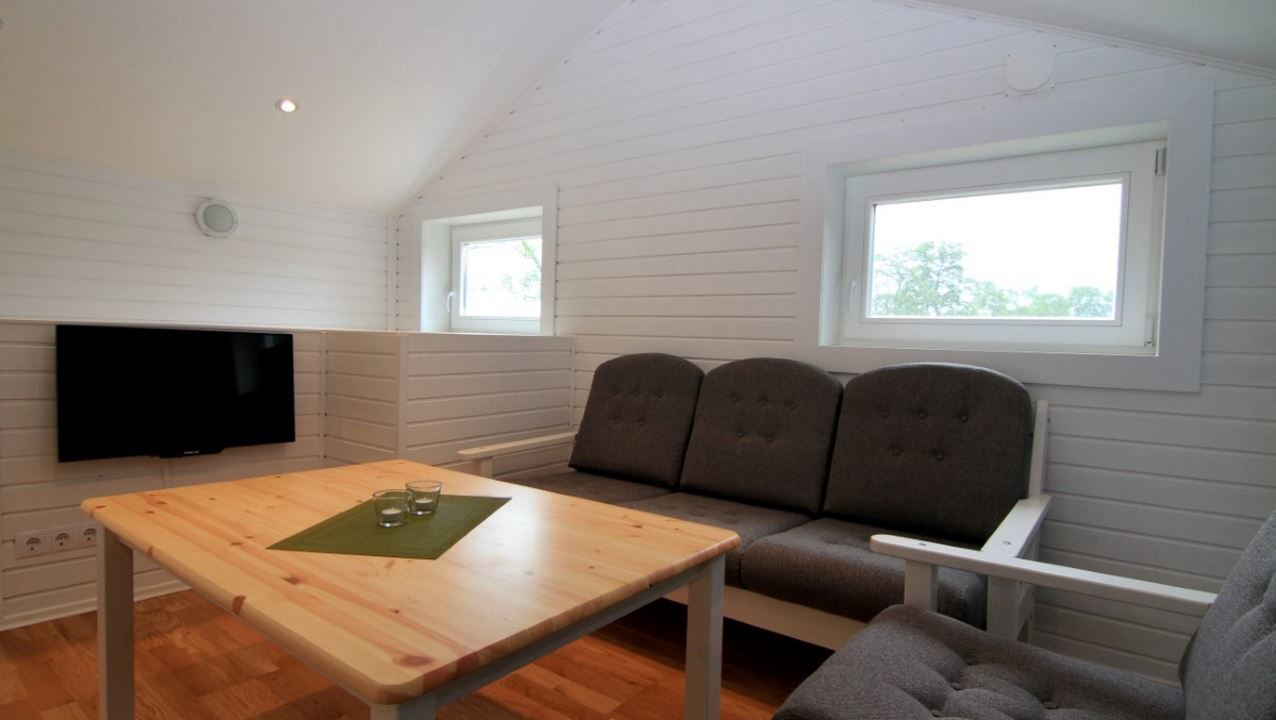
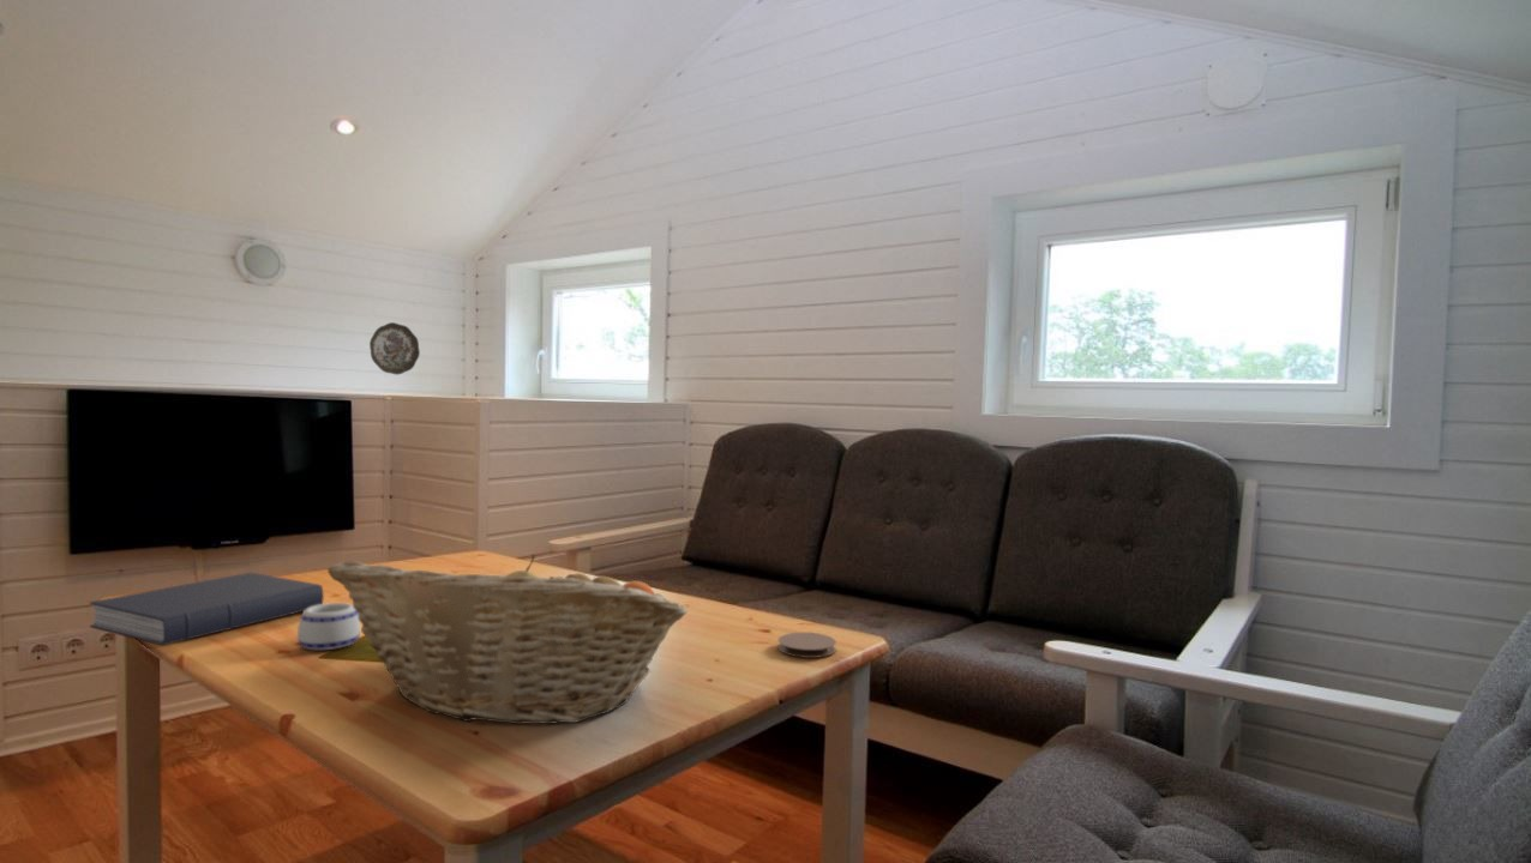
+ decorative plate [368,321,421,376]
+ coaster [776,632,837,659]
+ book [89,572,325,646]
+ mug [296,602,361,651]
+ fruit basket [326,554,689,725]
